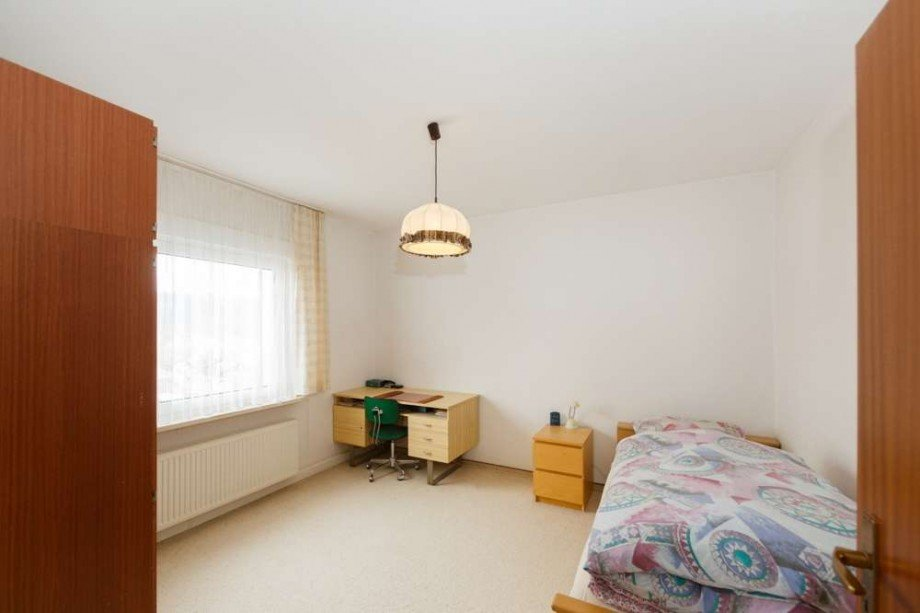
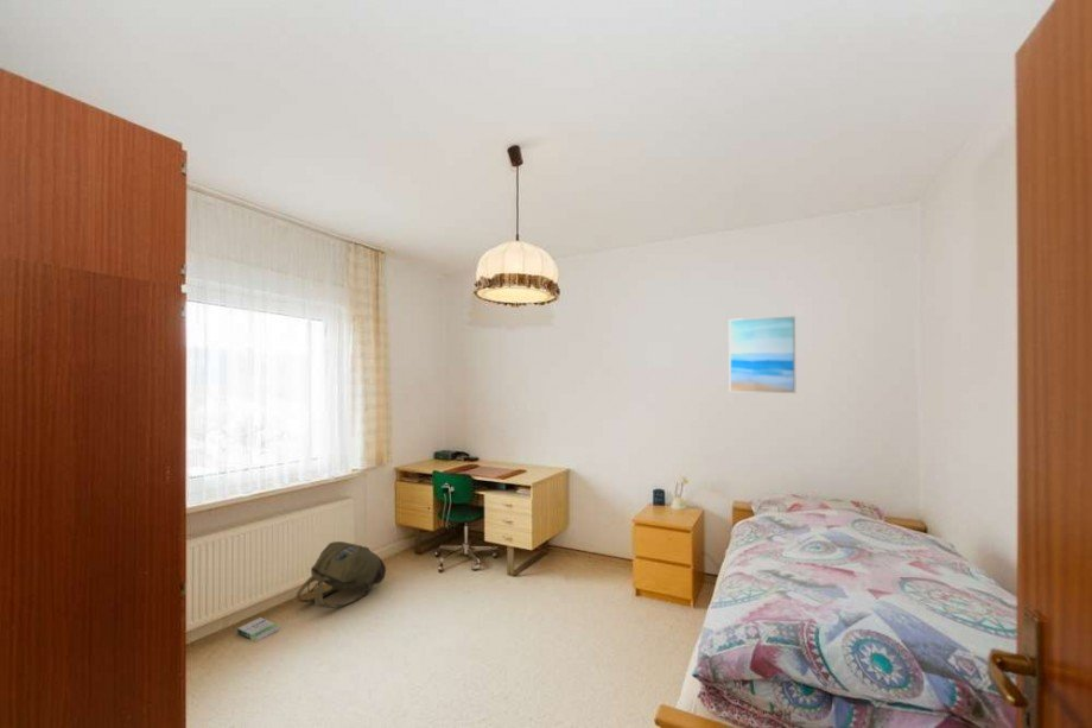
+ wall art [728,315,796,394]
+ box [236,616,280,642]
+ backpack [296,540,387,609]
